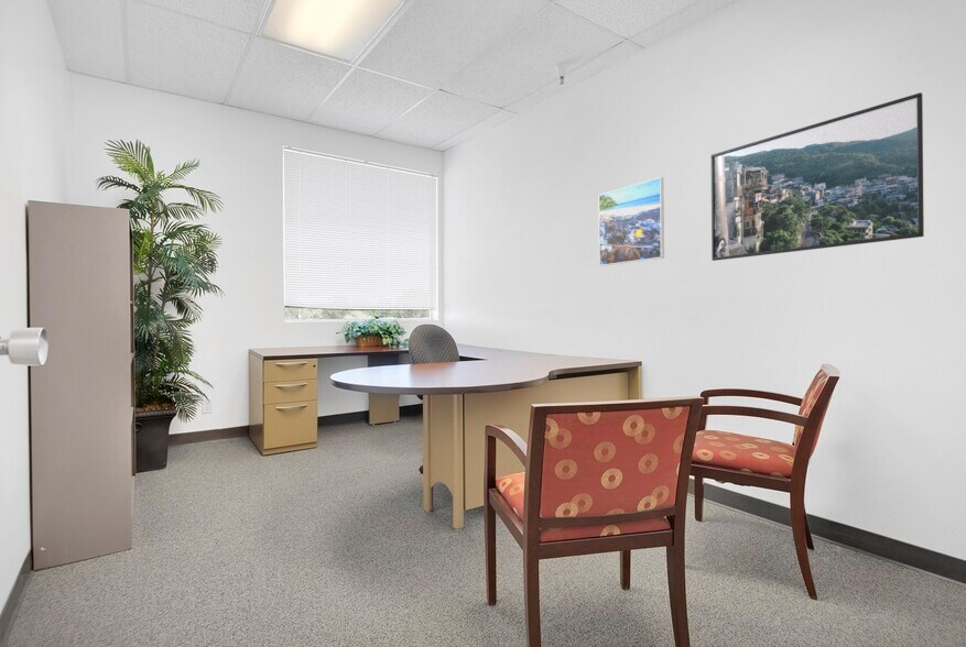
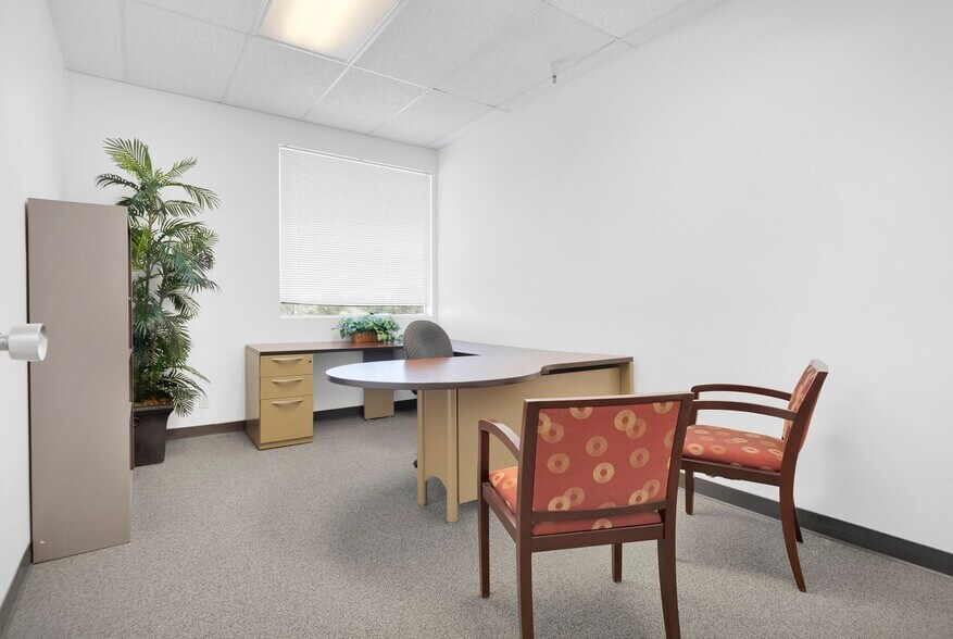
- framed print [597,176,665,267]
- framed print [709,91,925,262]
